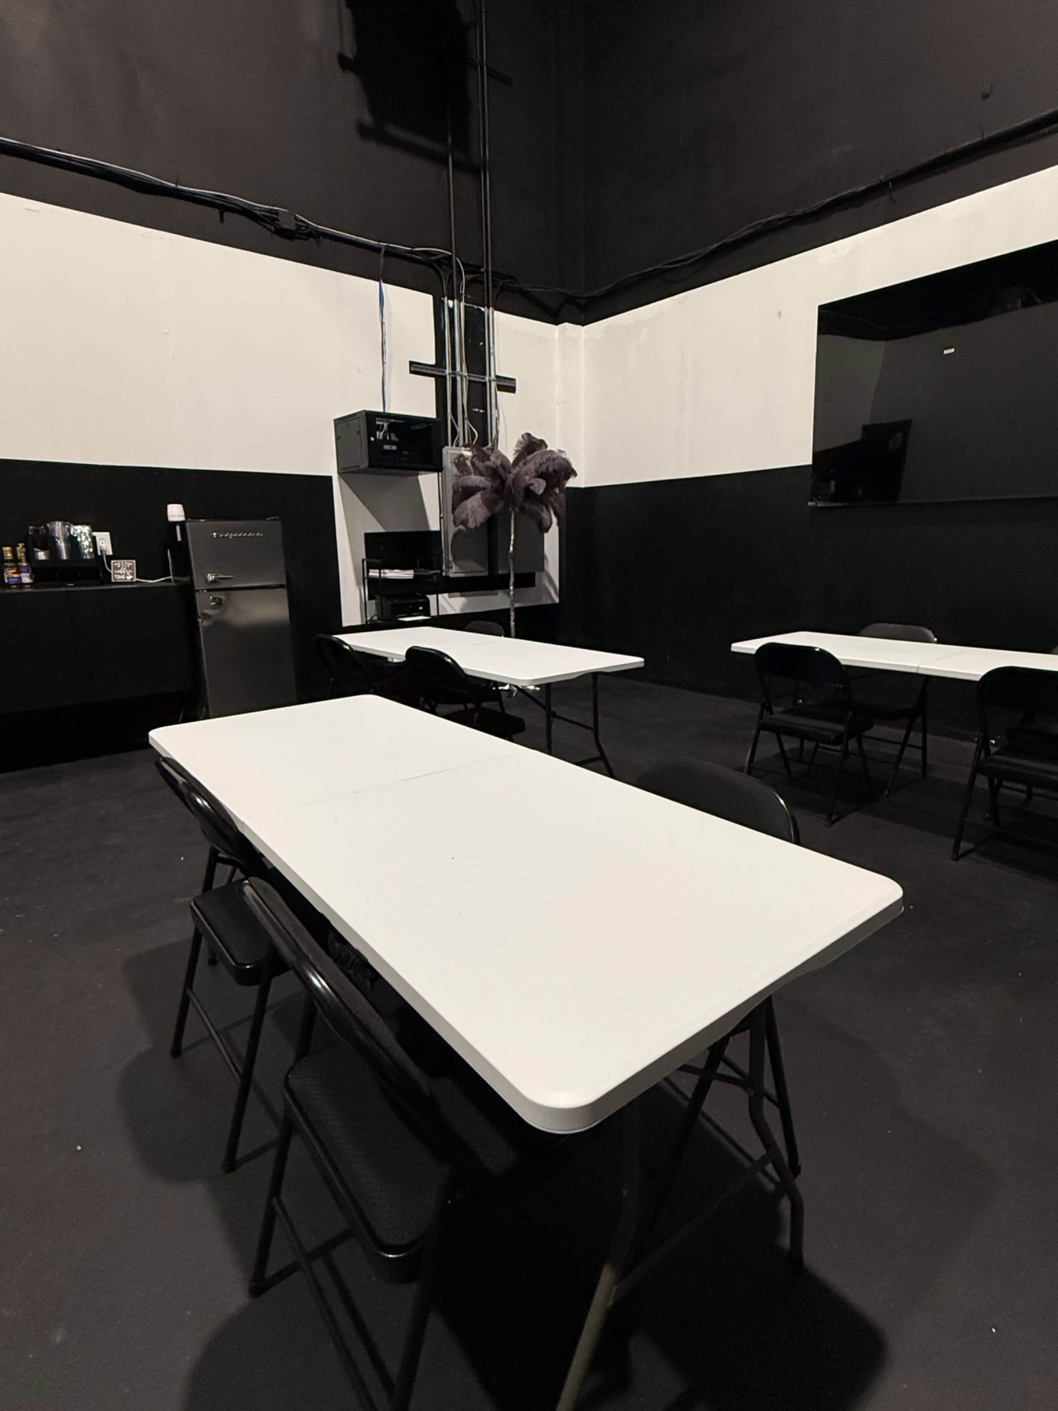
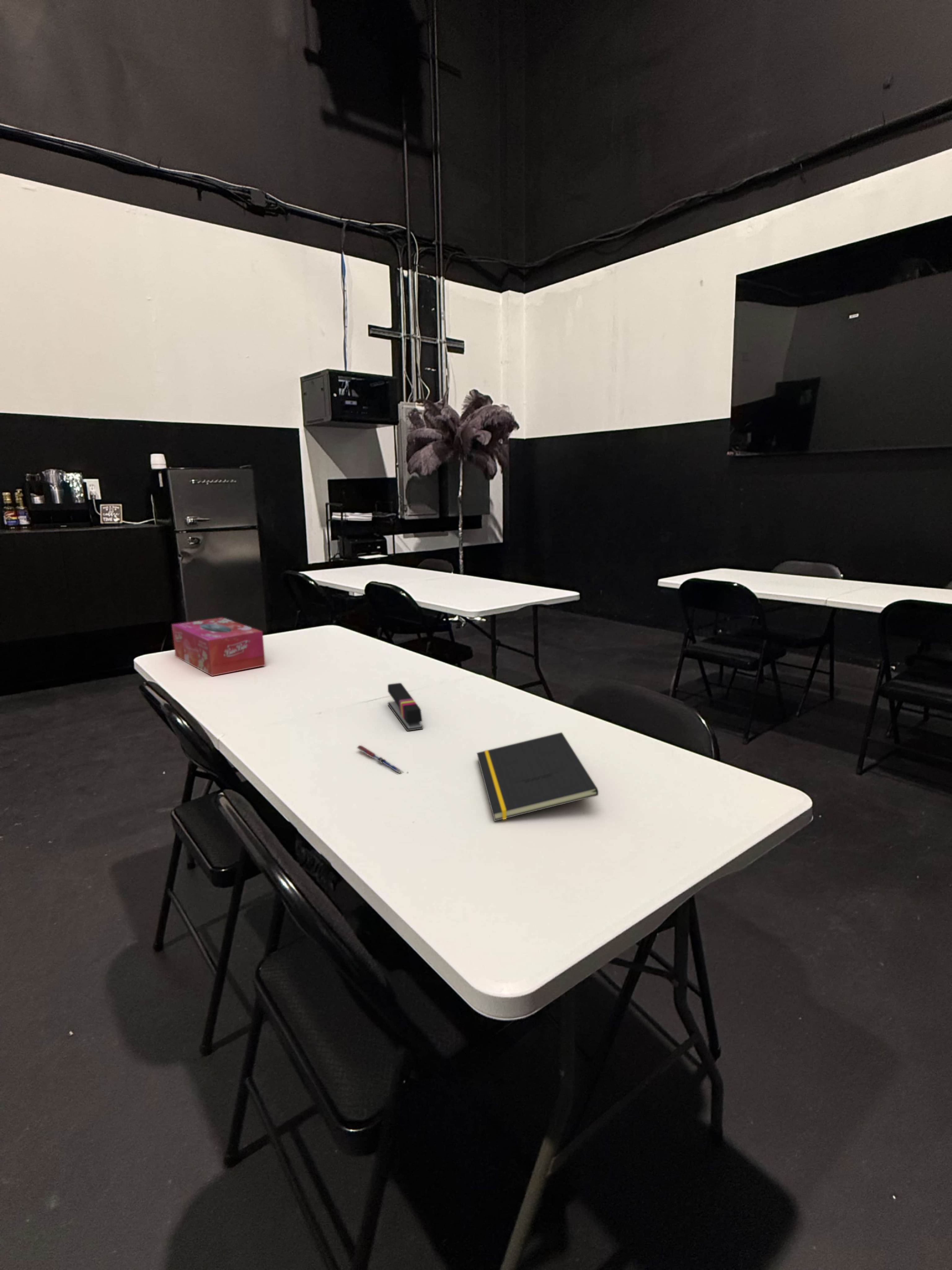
+ tissue box [171,617,266,677]
+ notepad [477,732,599,822]
+ stapler [387,682,423,731]
+ pen [357,745,404,774]
